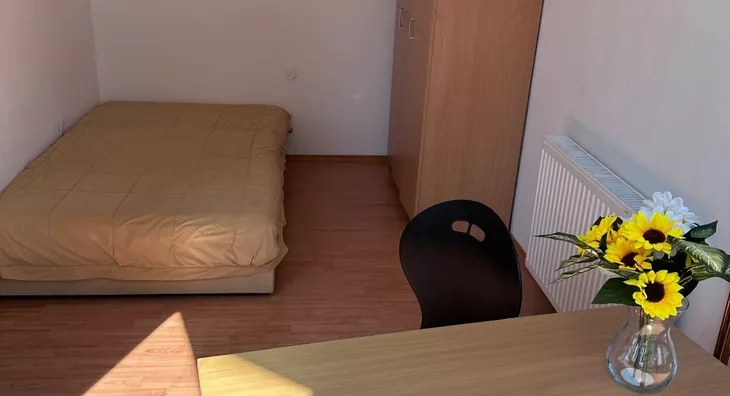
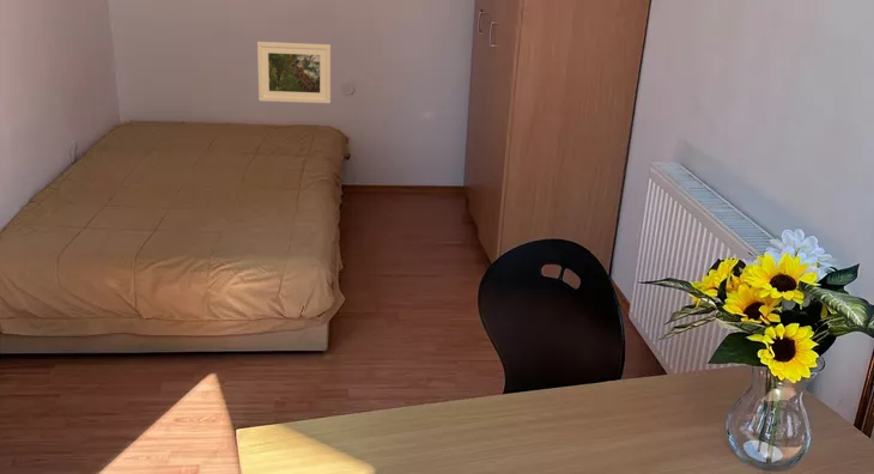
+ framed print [256,41,332,104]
